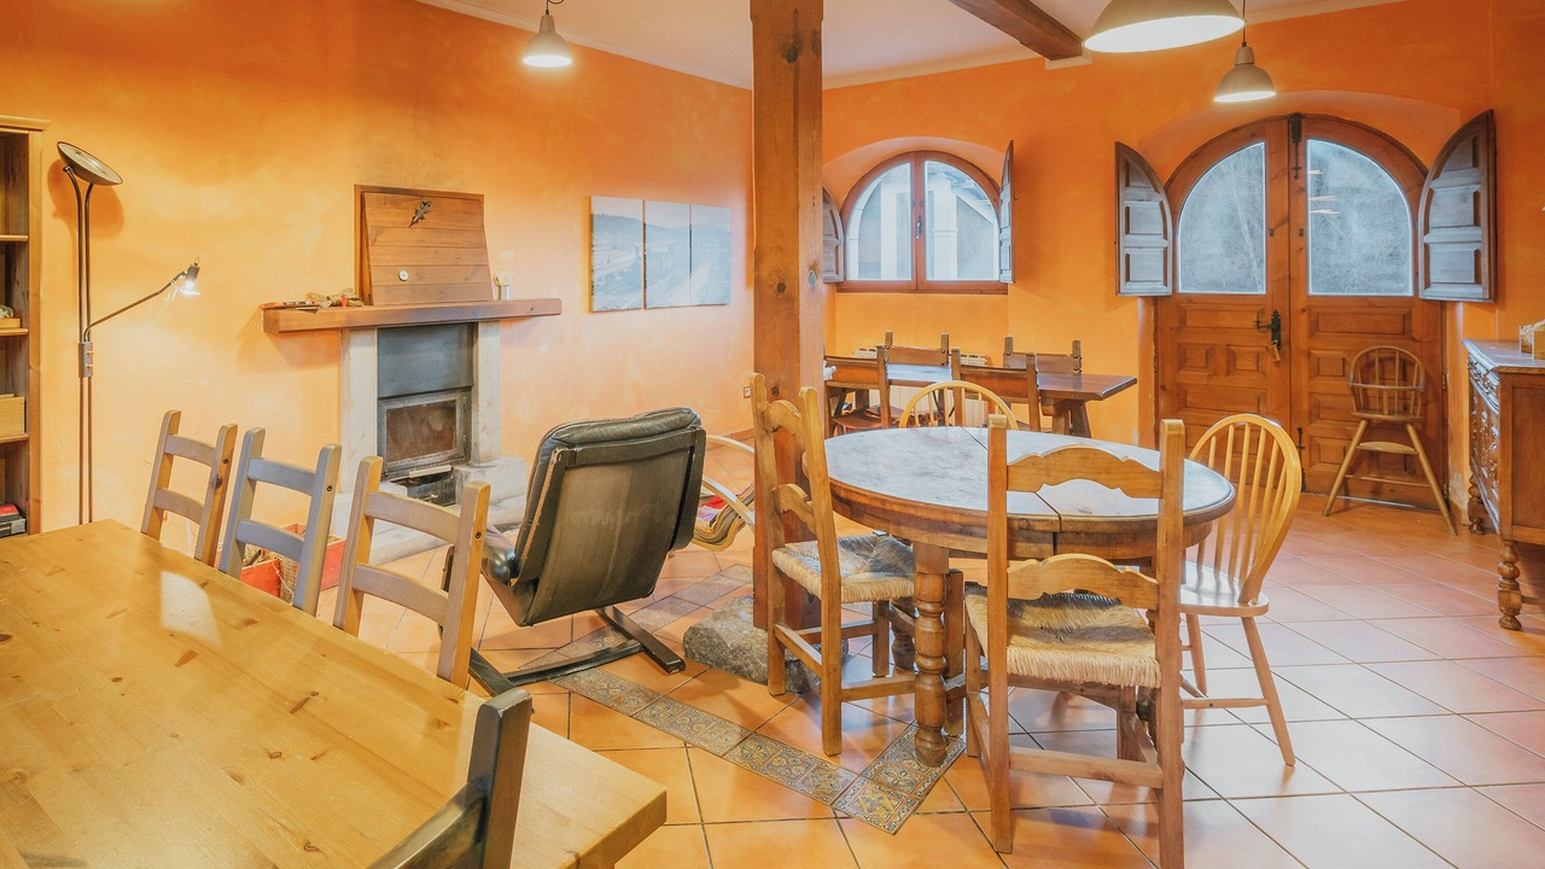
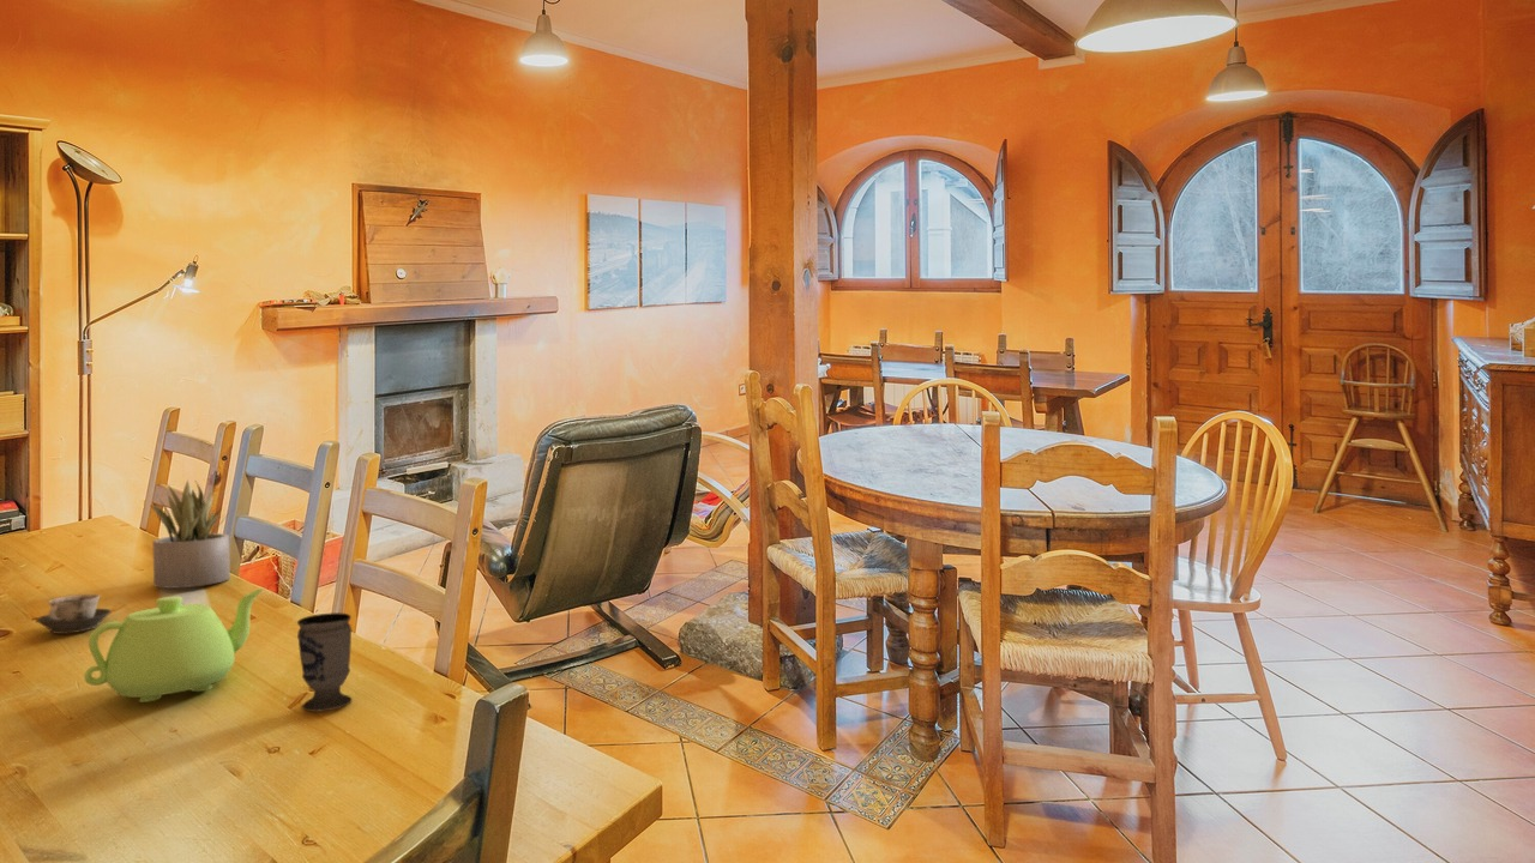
+ succulent plant [149,478,231,590]
+ teapot [83,587,265,704]
+ cup [296,611,354,713]
+ cup [35,593,113,635]
